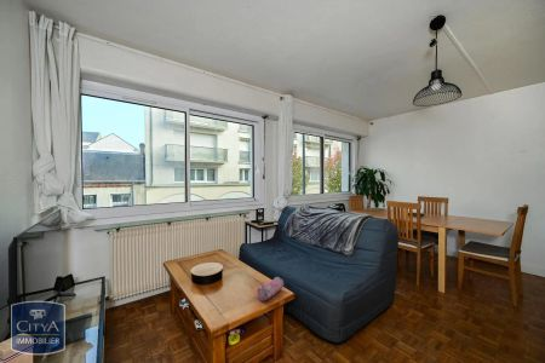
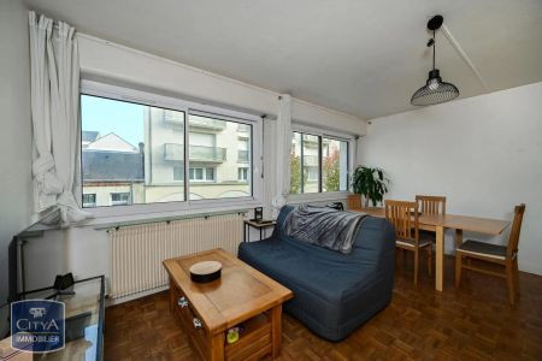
- pencil case [257,276,285,302]
